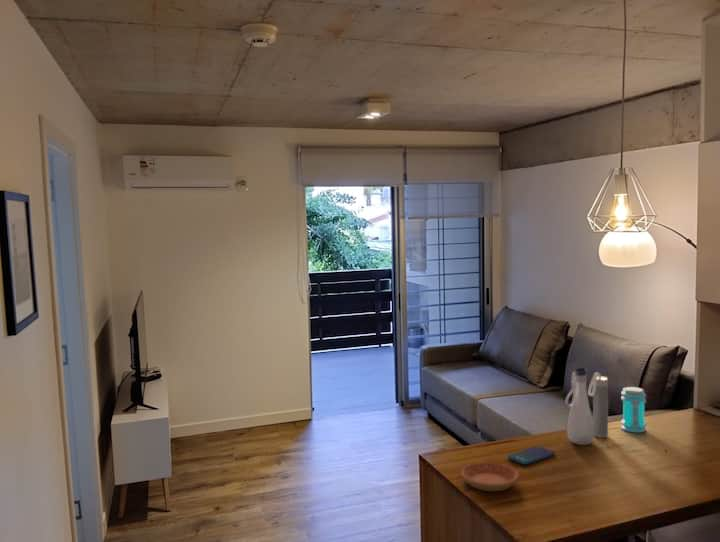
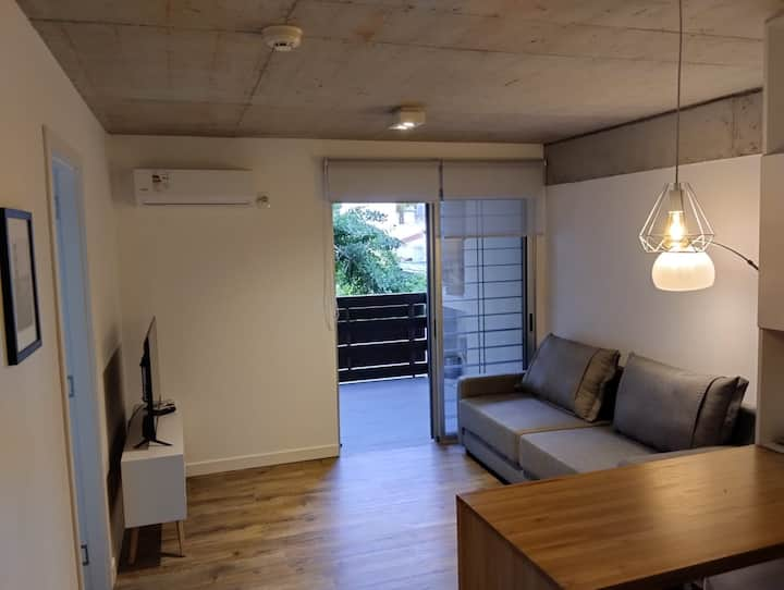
- saucer [460,461,519,492]
- smartphone [507,445,556,465]
- water bottle [564,367,609,446]
- jar [620,386,647,433]
